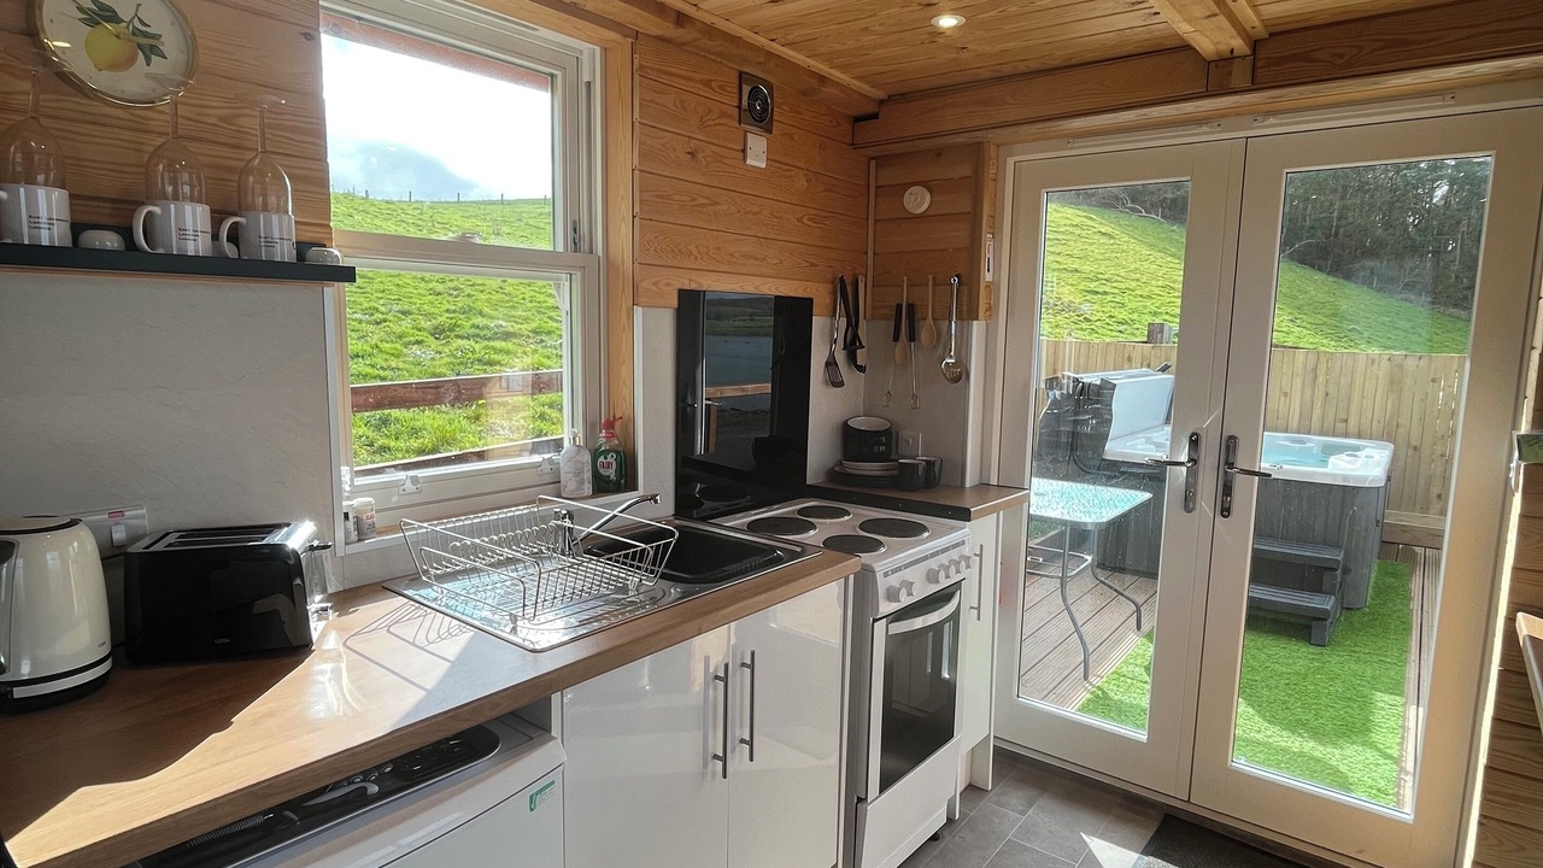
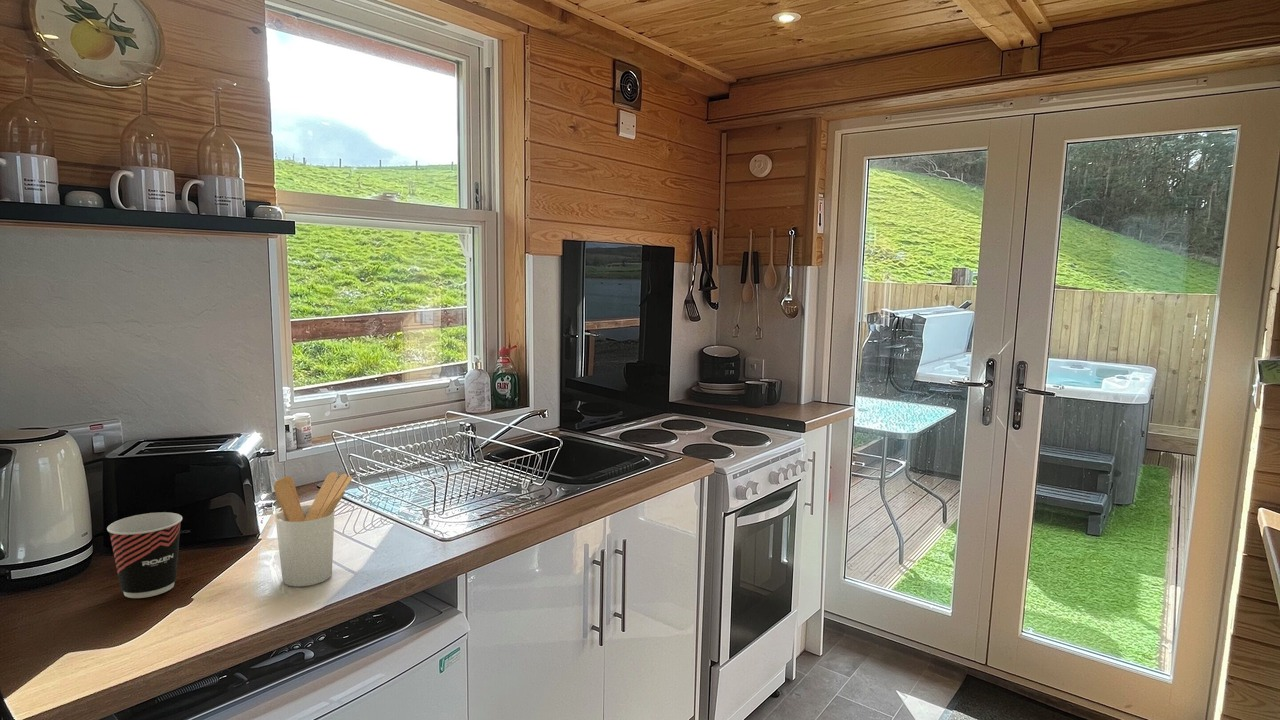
+ cup [106,511,183,599]
+ utensil holder [273,471,353,587]
